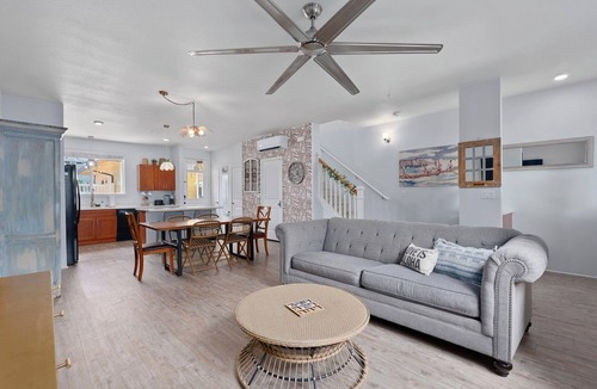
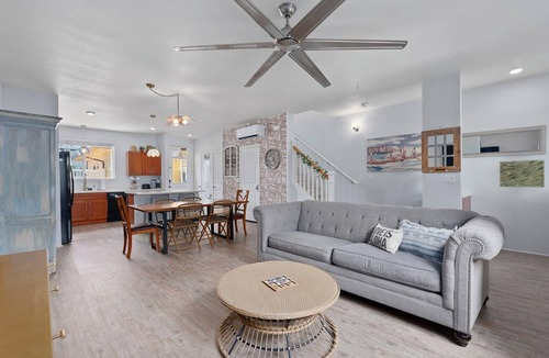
+ wall art [498,159,546,188]
